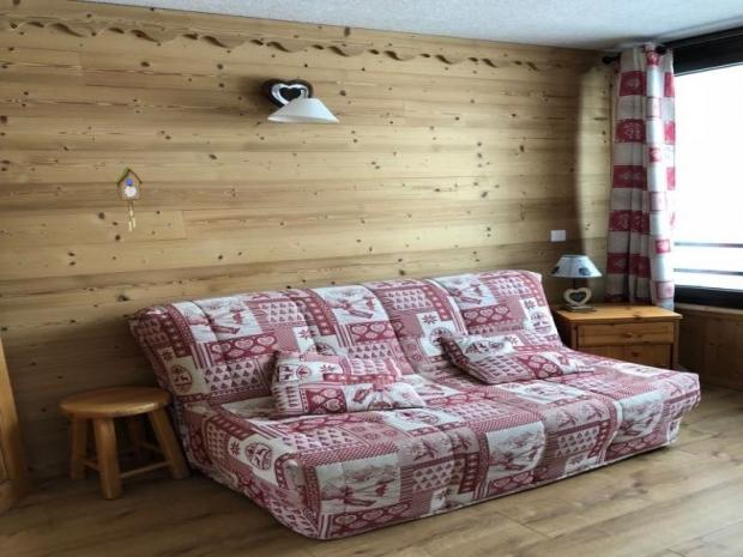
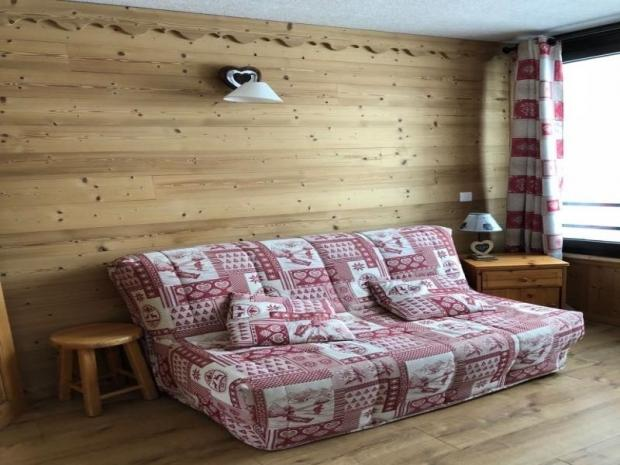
- cuckoo clock [113,165,144,234]
